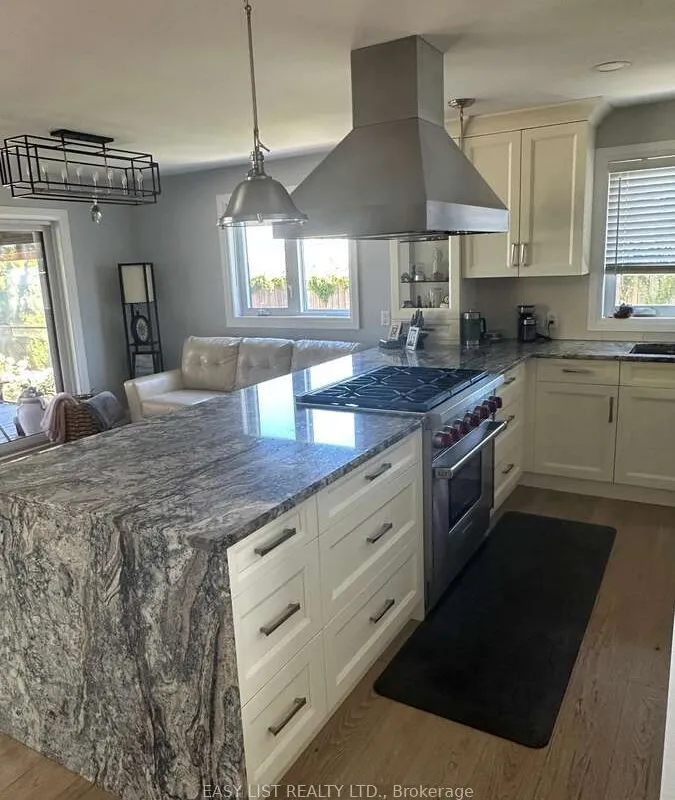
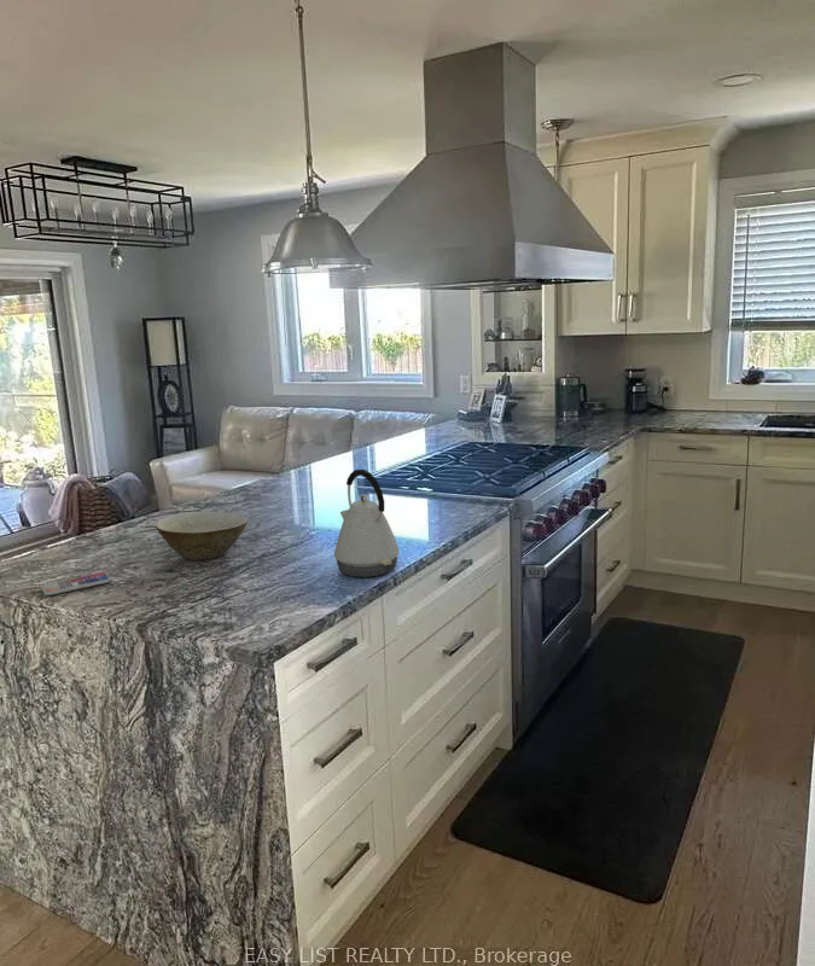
+ smartphone [40,571,112,597]
+ kettle [333,469,400,578]
+ bowl [155,511,249,561]
